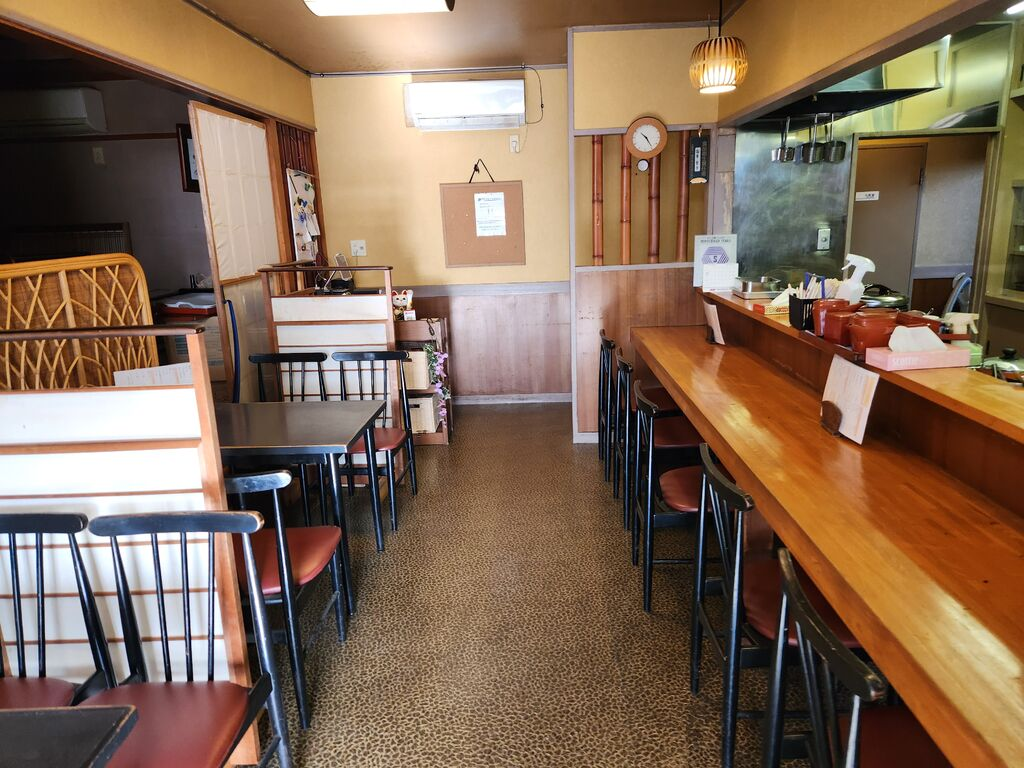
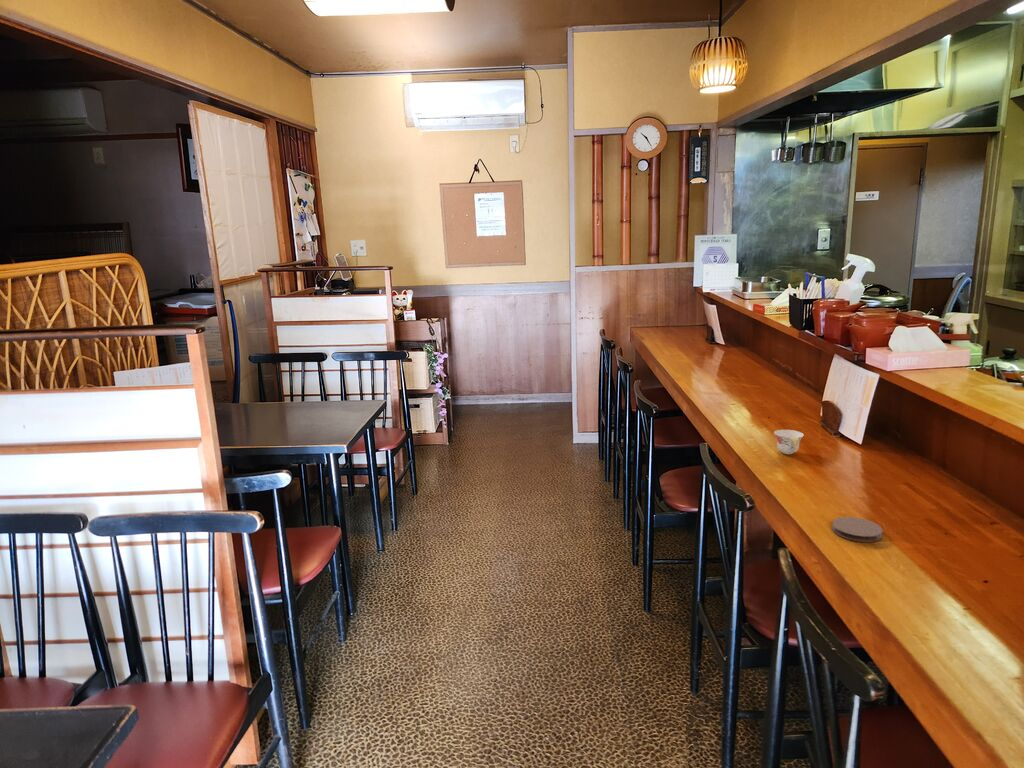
+ teacup [773,429,805,455]
+ coaster [831,516,884,543]
